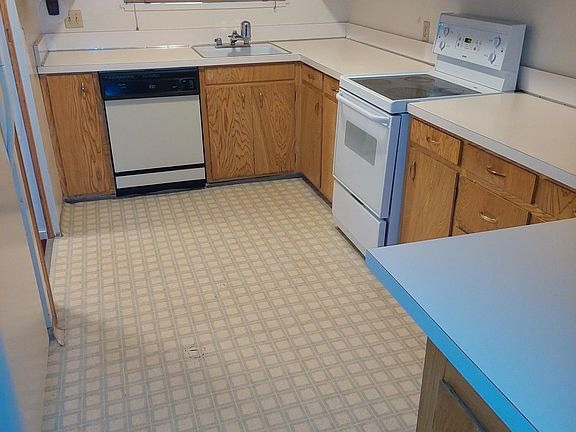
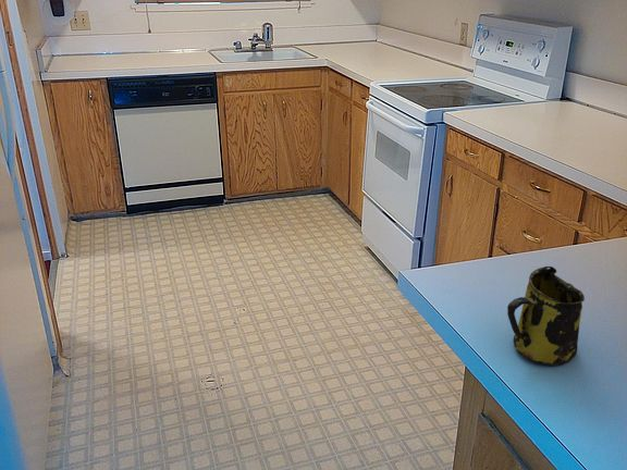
+ mug [506,265,586,367]
